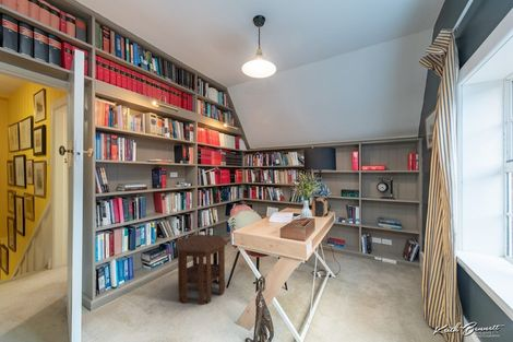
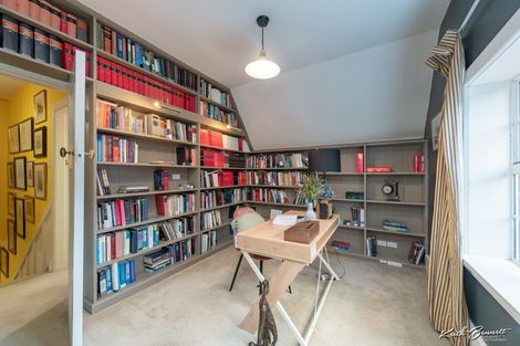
- side table [175,234,228,306]
